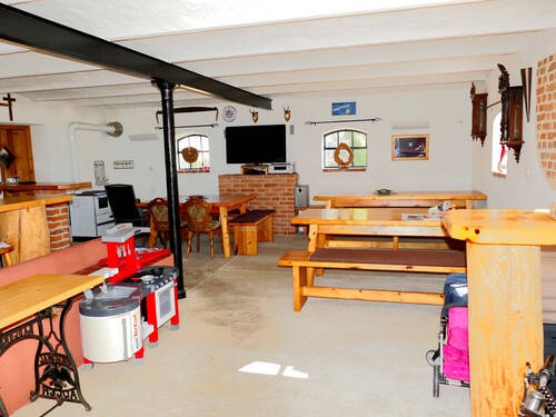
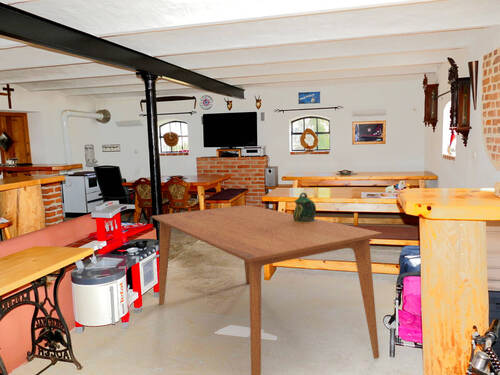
+ dining table [151,204,383,375]
+ ceramic pitcher [292,192,317,222]
